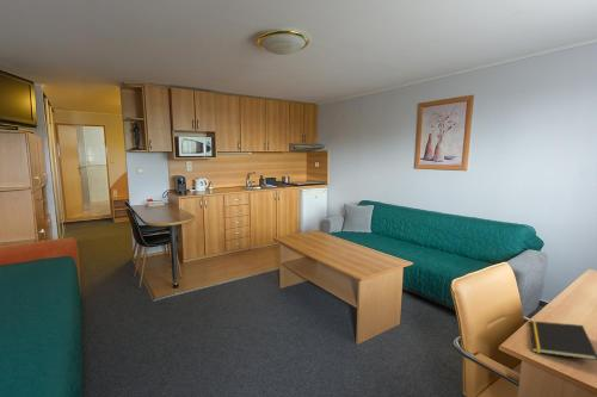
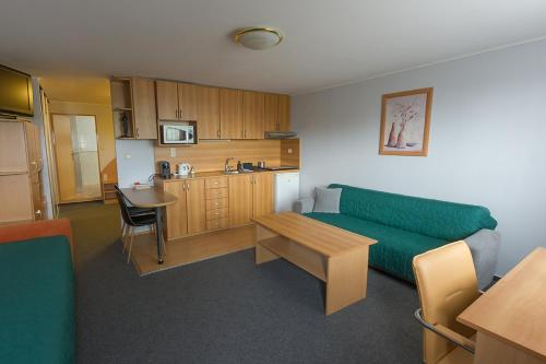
- notepad [528,320,597,361]
